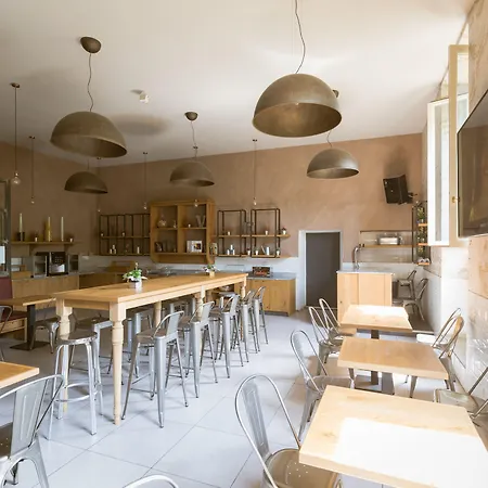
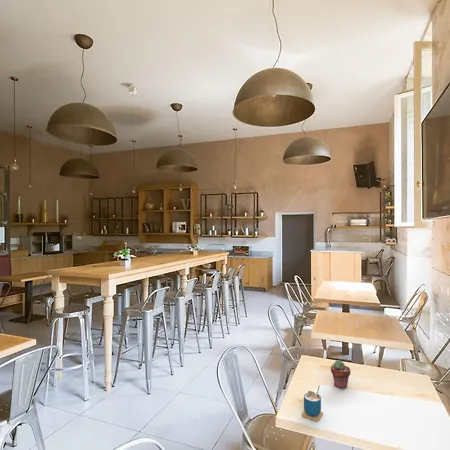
+ cup [301,384,324,422]
+ potted succulent [330,359,351,390]
